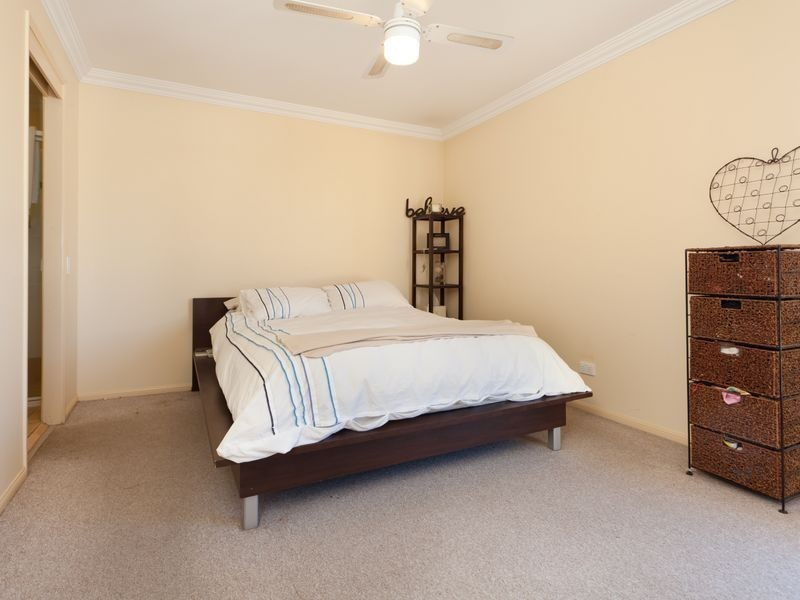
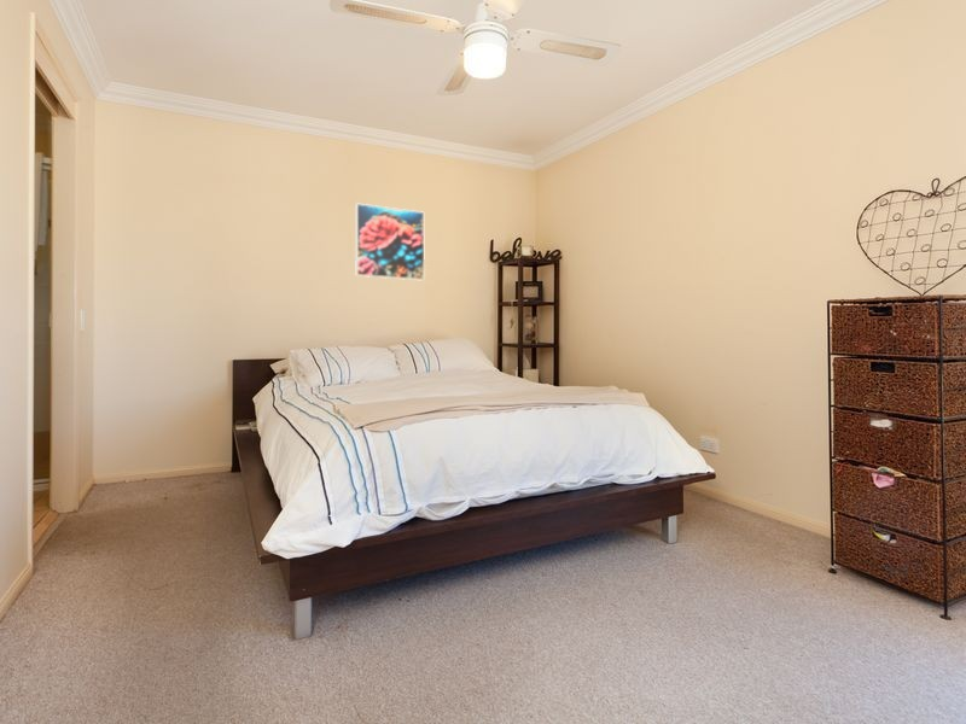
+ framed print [354,202,426,282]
